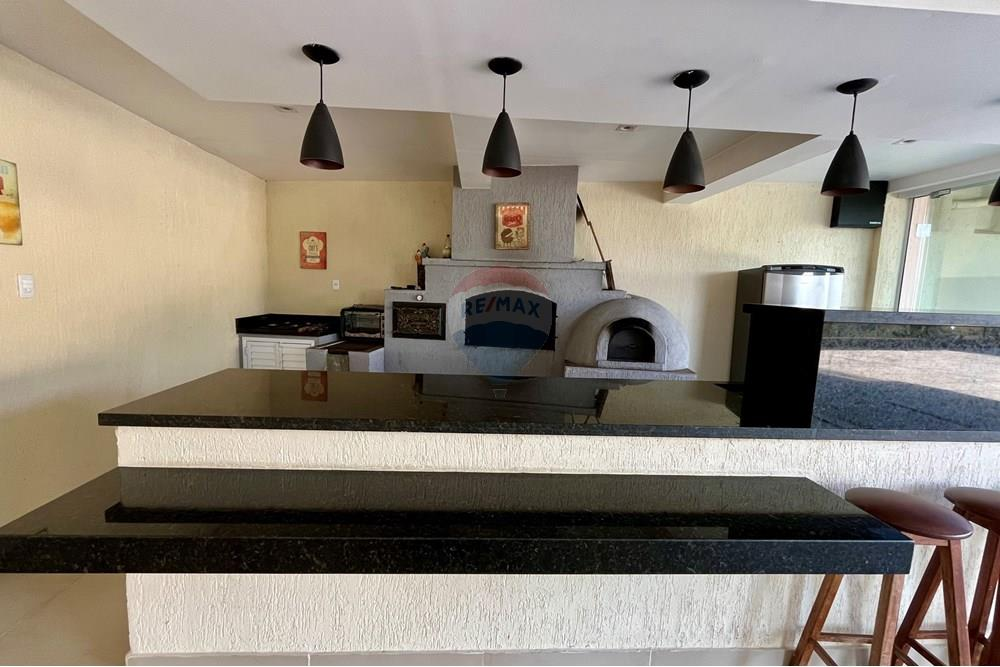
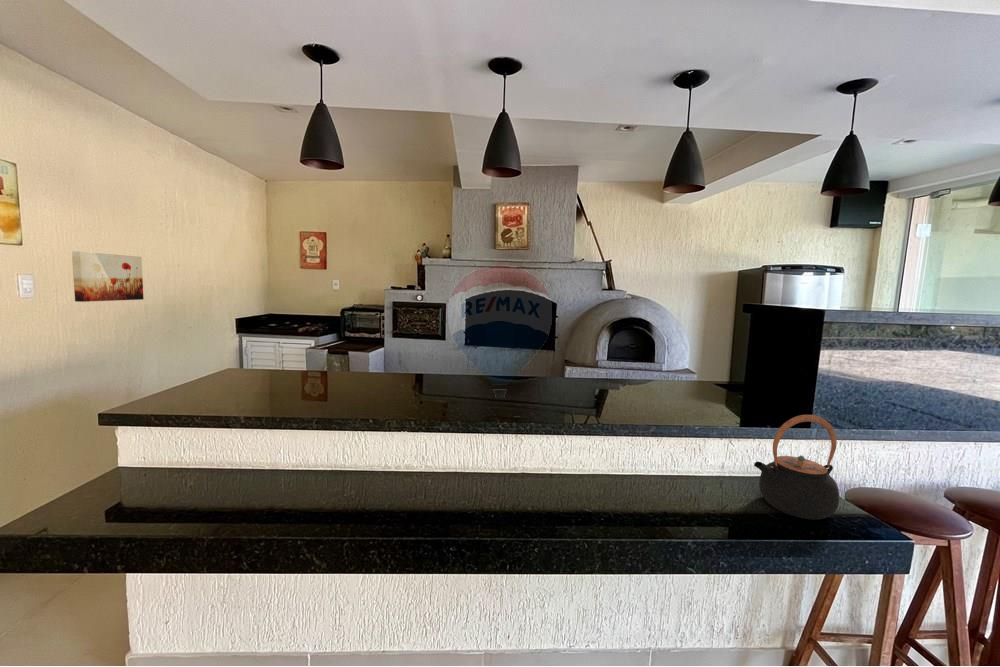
+ wall art [71,250,145,303]
+ teapot [753,414,840,521]
